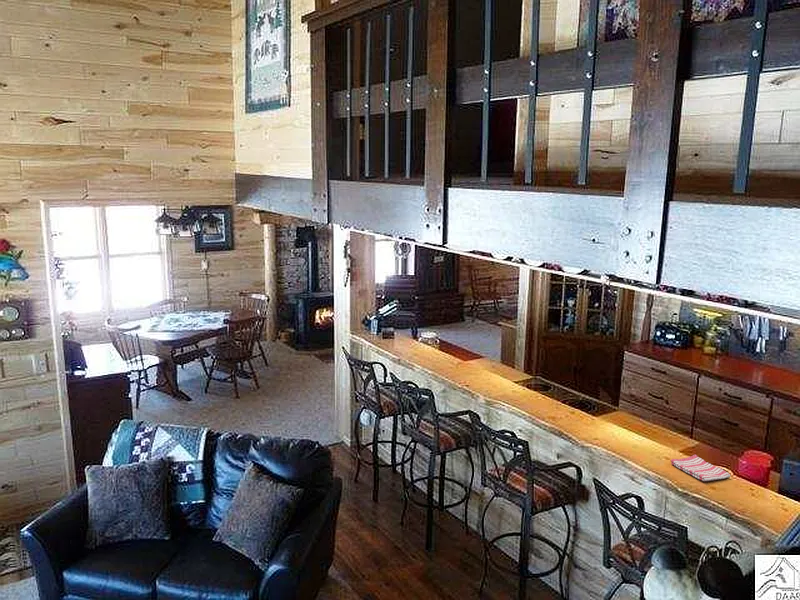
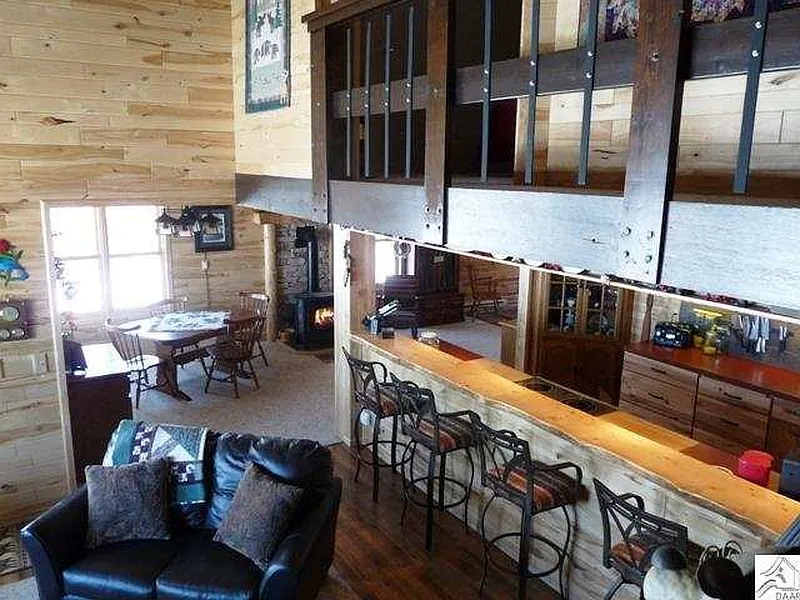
- dish towel [670,454,731,482]
